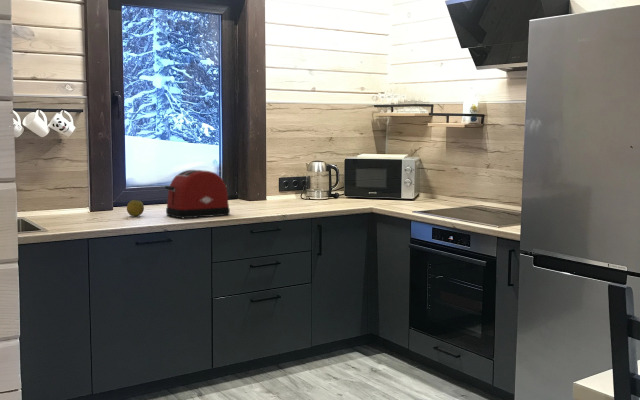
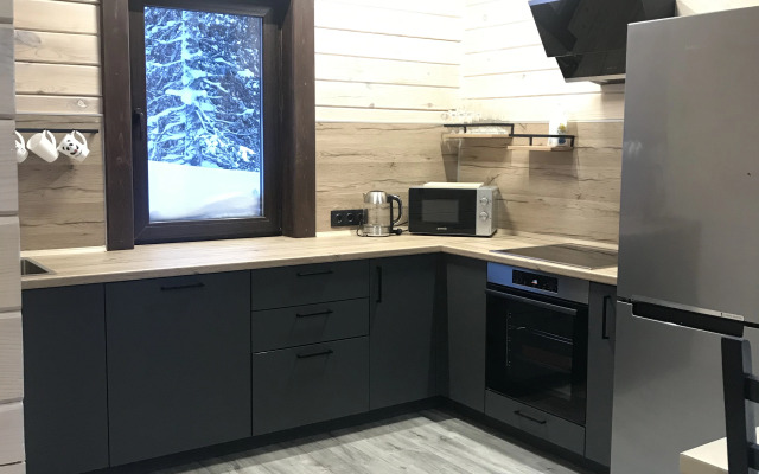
- fruit [126,199,145,217]
- toaster [164,169,231,219]
